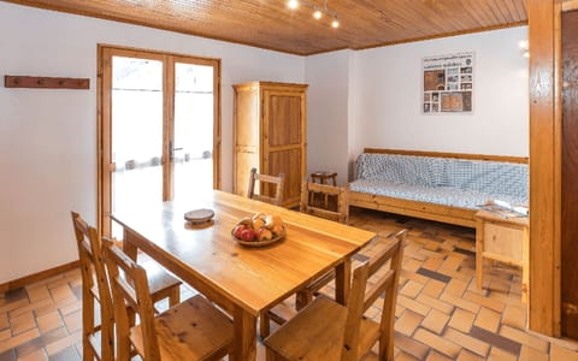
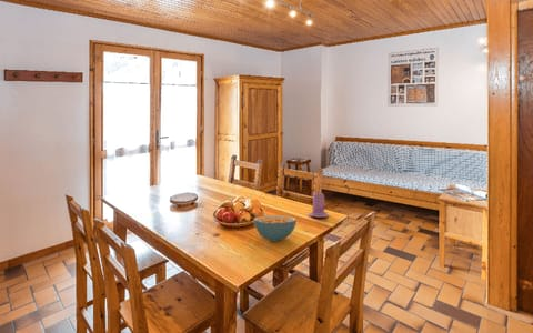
+ cereal bowl [252,214,298,242]
+ candle [308,190,330,219]
